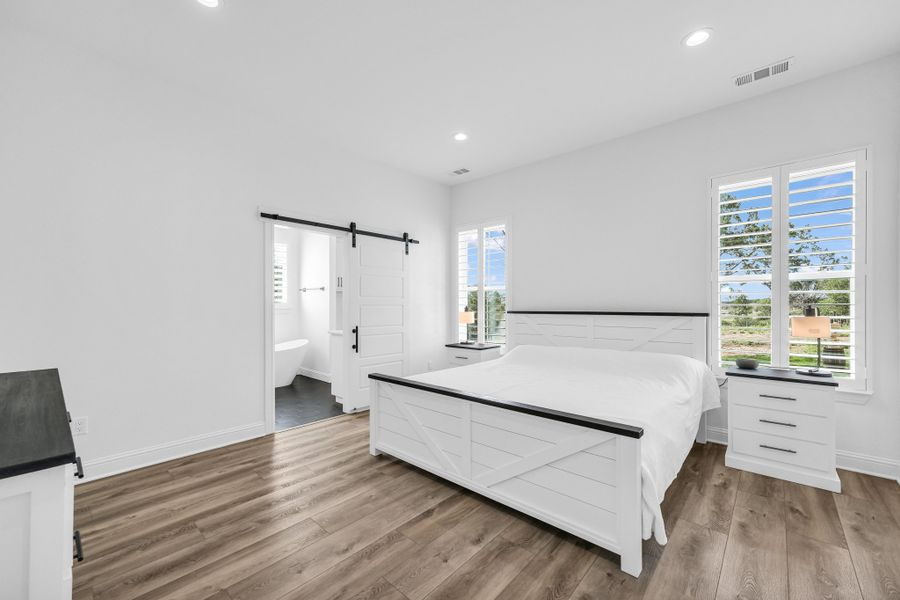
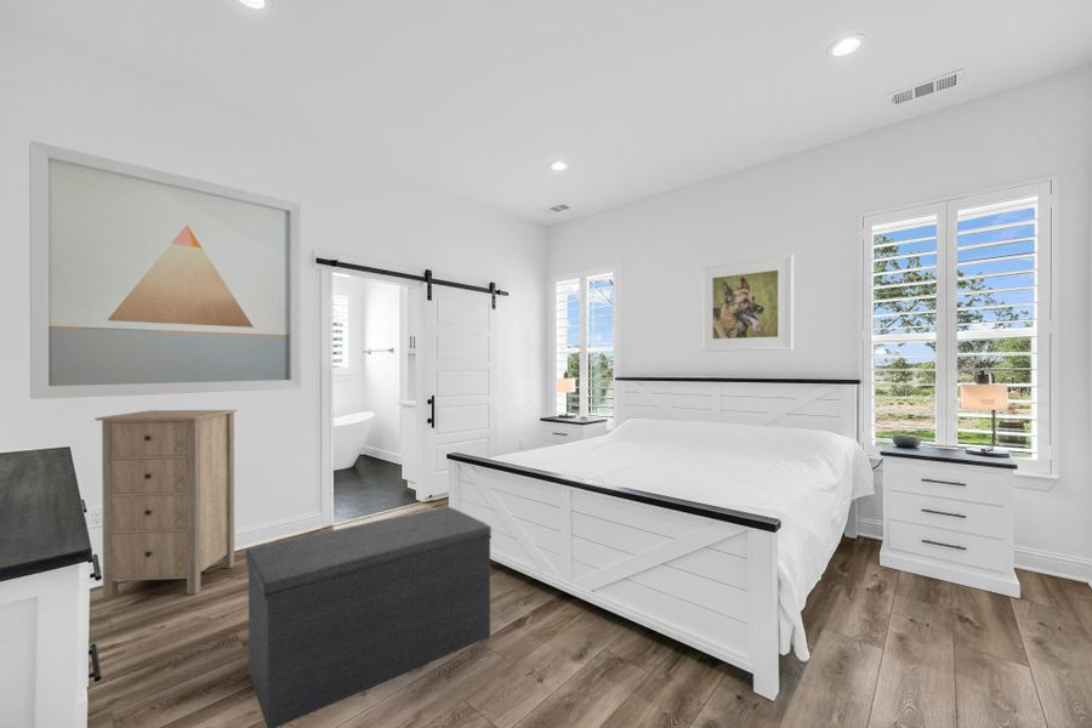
+ storage cabinet [95,409,238,598]
+ bench [245,506,493,728]
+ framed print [700,254,795,353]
+ wall art [28,140,302,400]
